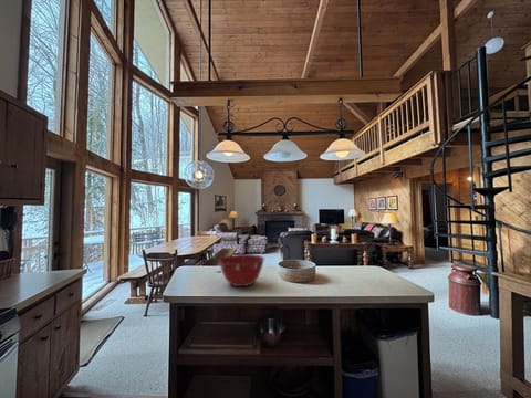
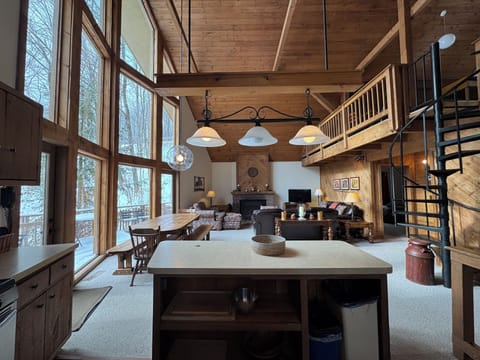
- mixing bowl [218,253,266,287]
